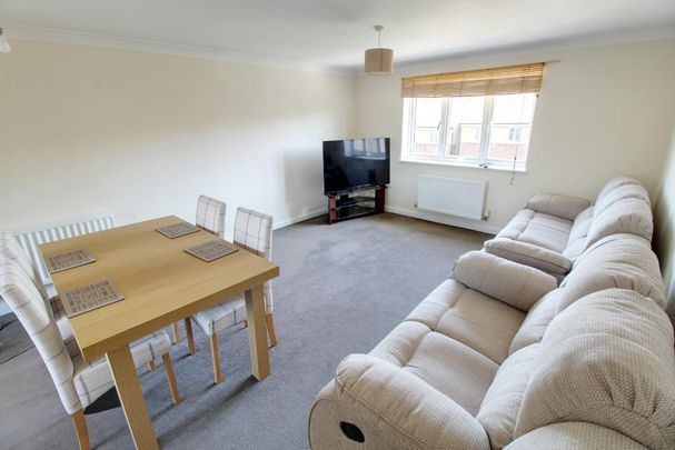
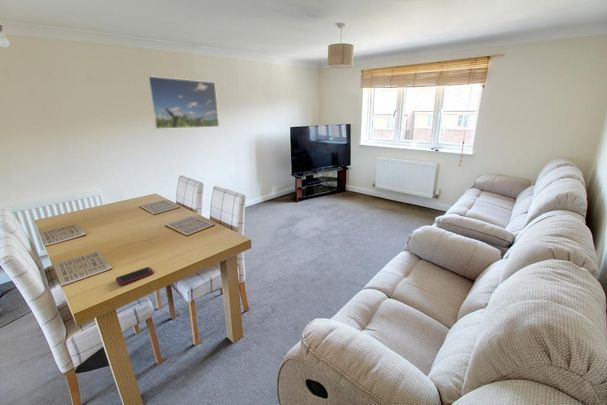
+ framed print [146,75,220,130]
+ cell phone [115,266,155,286]
